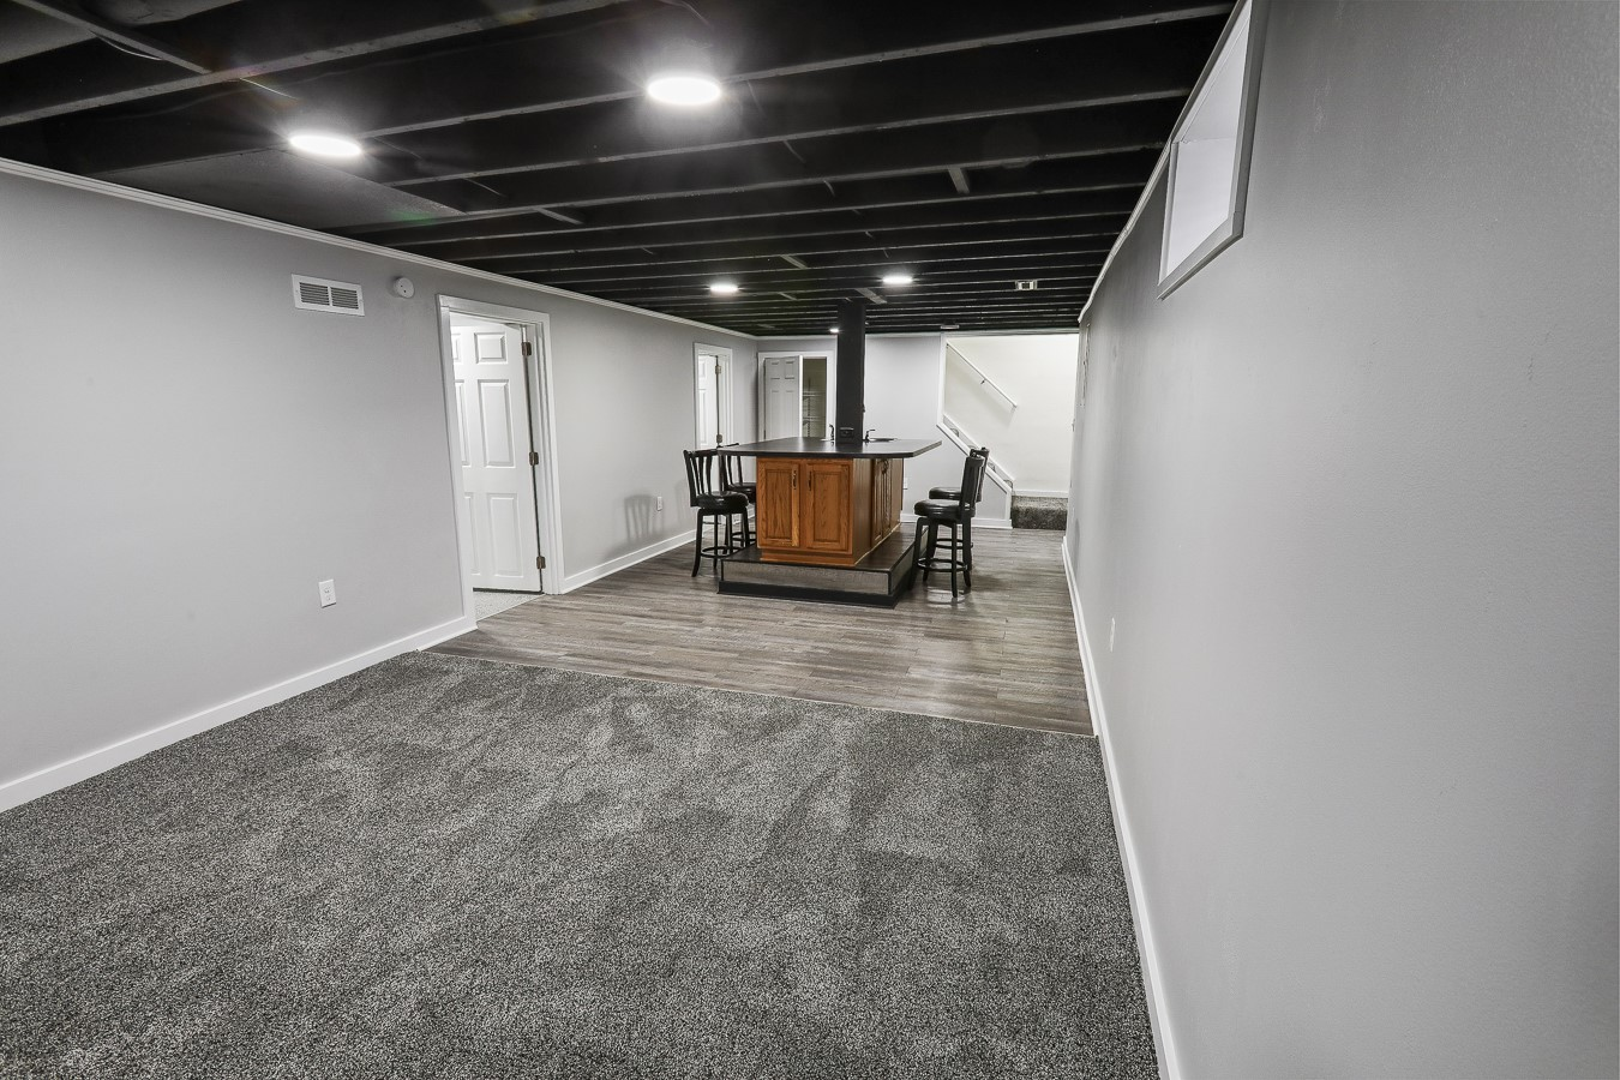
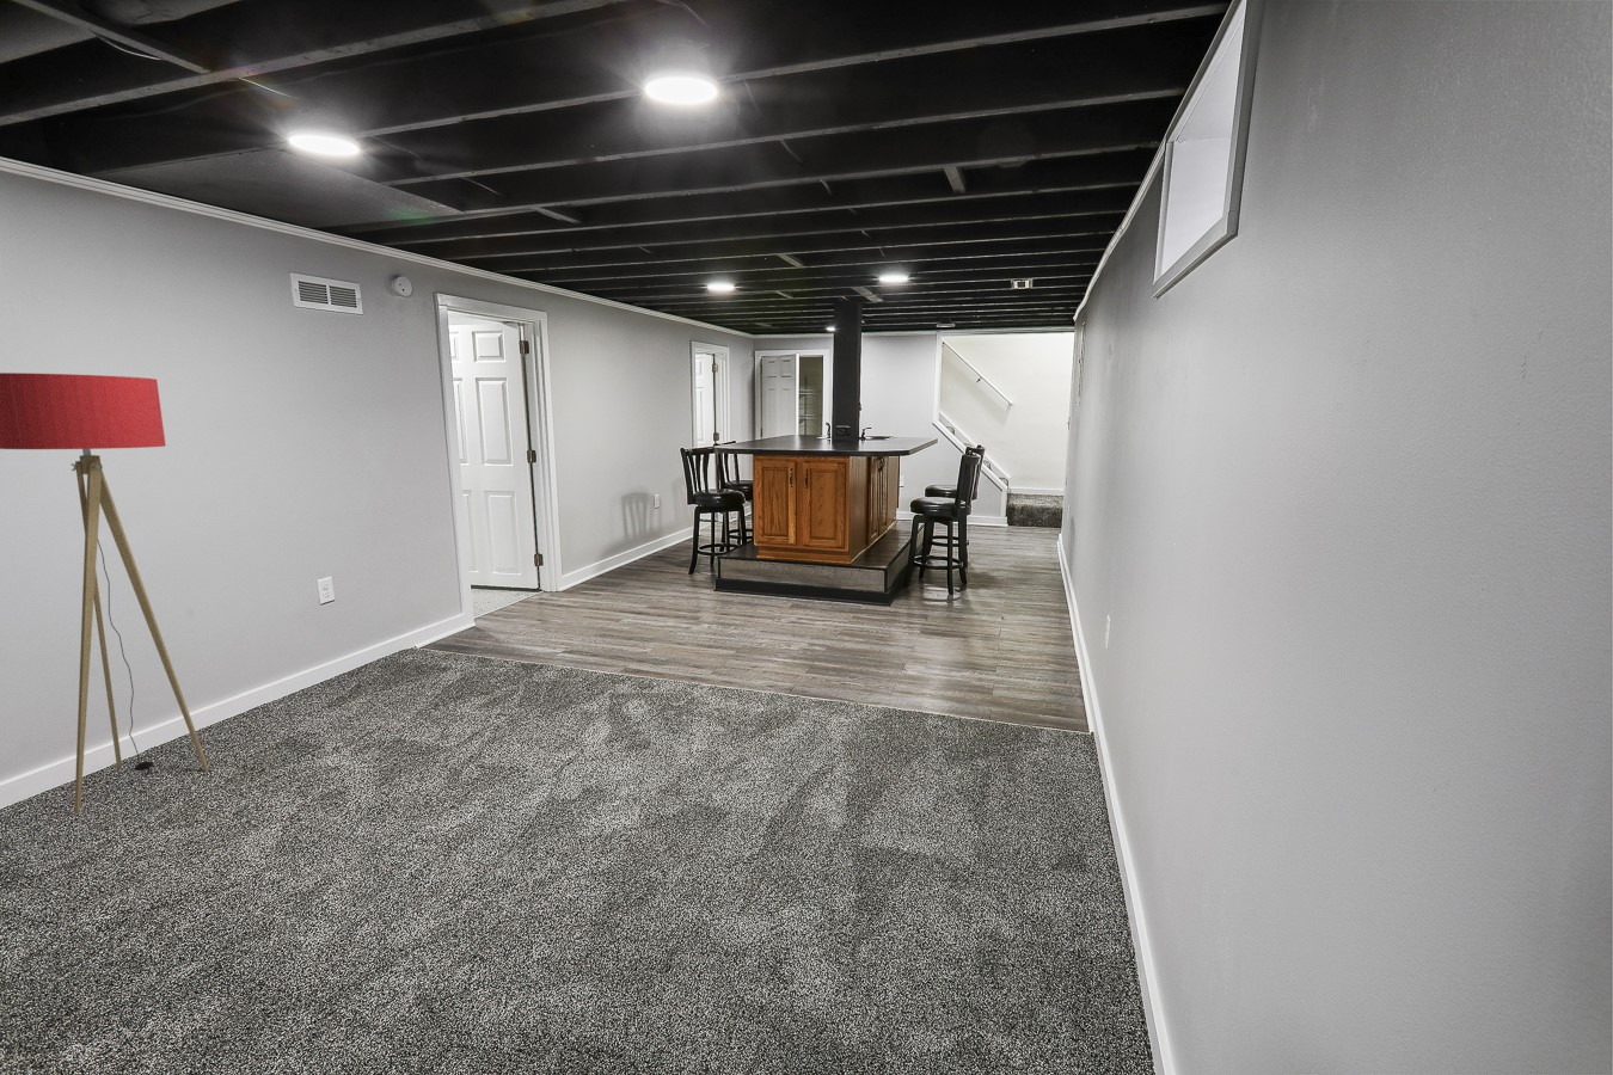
+ floor lamp [0,372,210,813]
